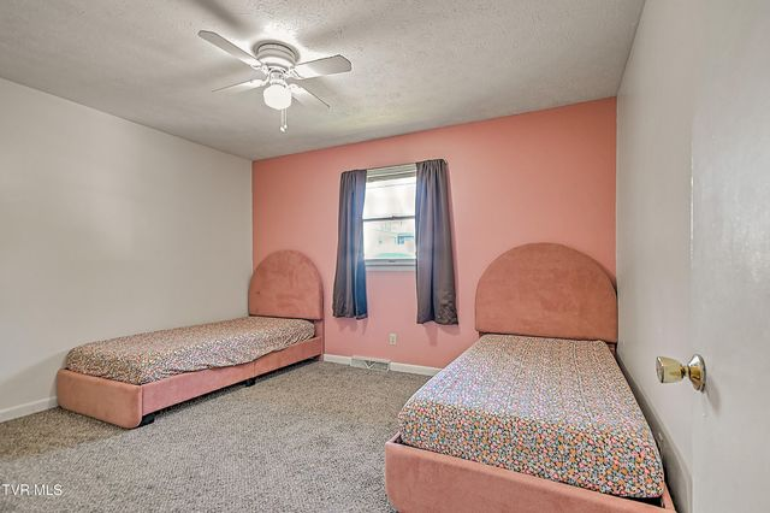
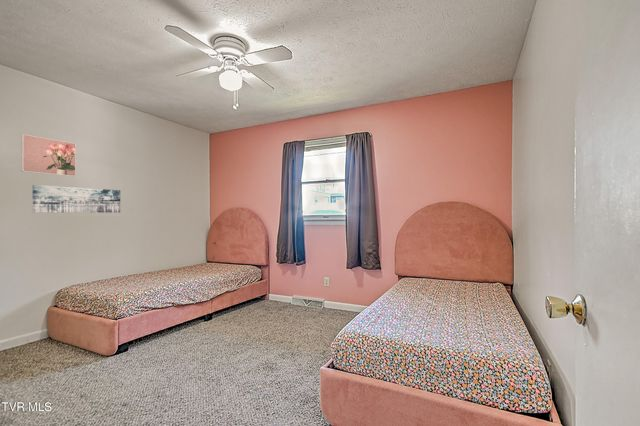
+ wall art [31,184,121,214]
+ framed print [20,133,77,177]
